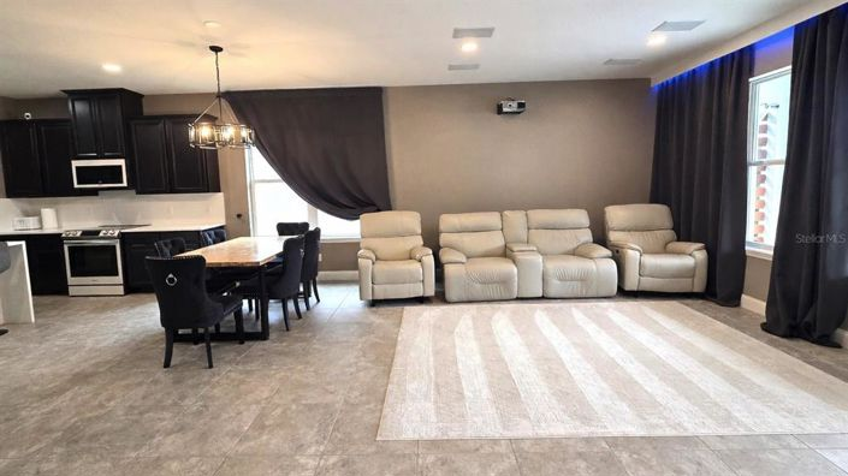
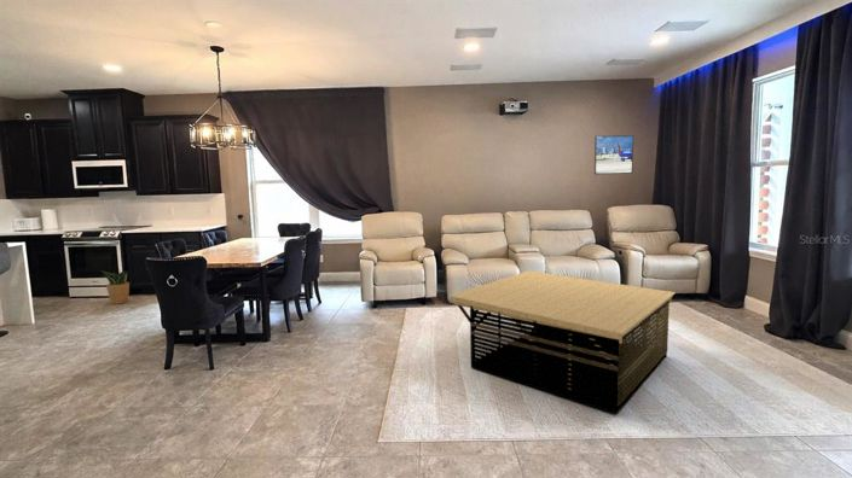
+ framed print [593,134,634,175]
+ potted plant [99,269,131,305]
+ coffee table [450,269,677,415]
